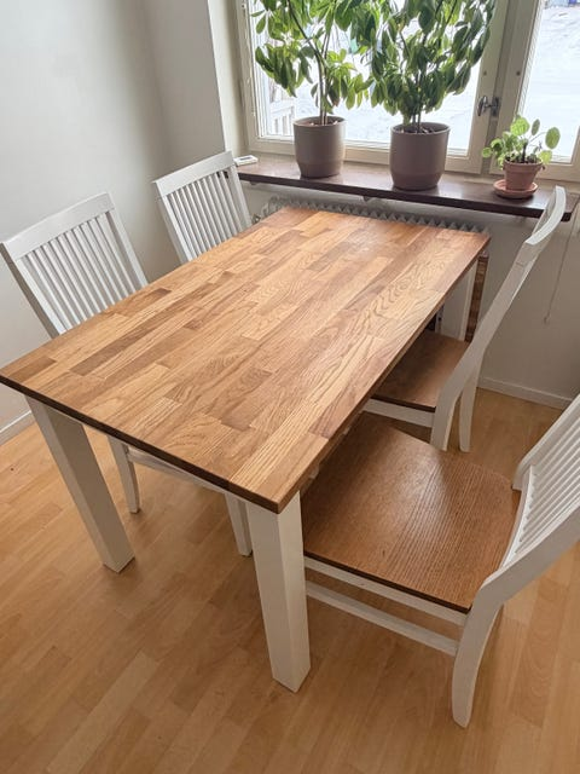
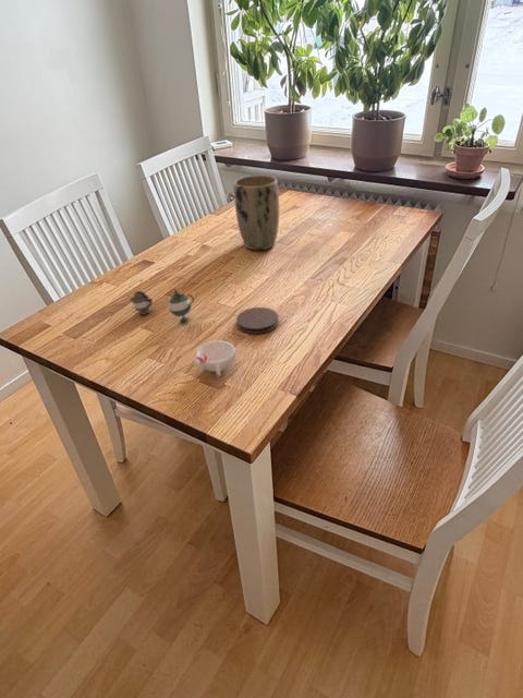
+ plant pot [233,174,280,251]
+ teapot [129,289,195,323]
+ cup [192,339,236,377]
+ coaster [235,306,279,335]
